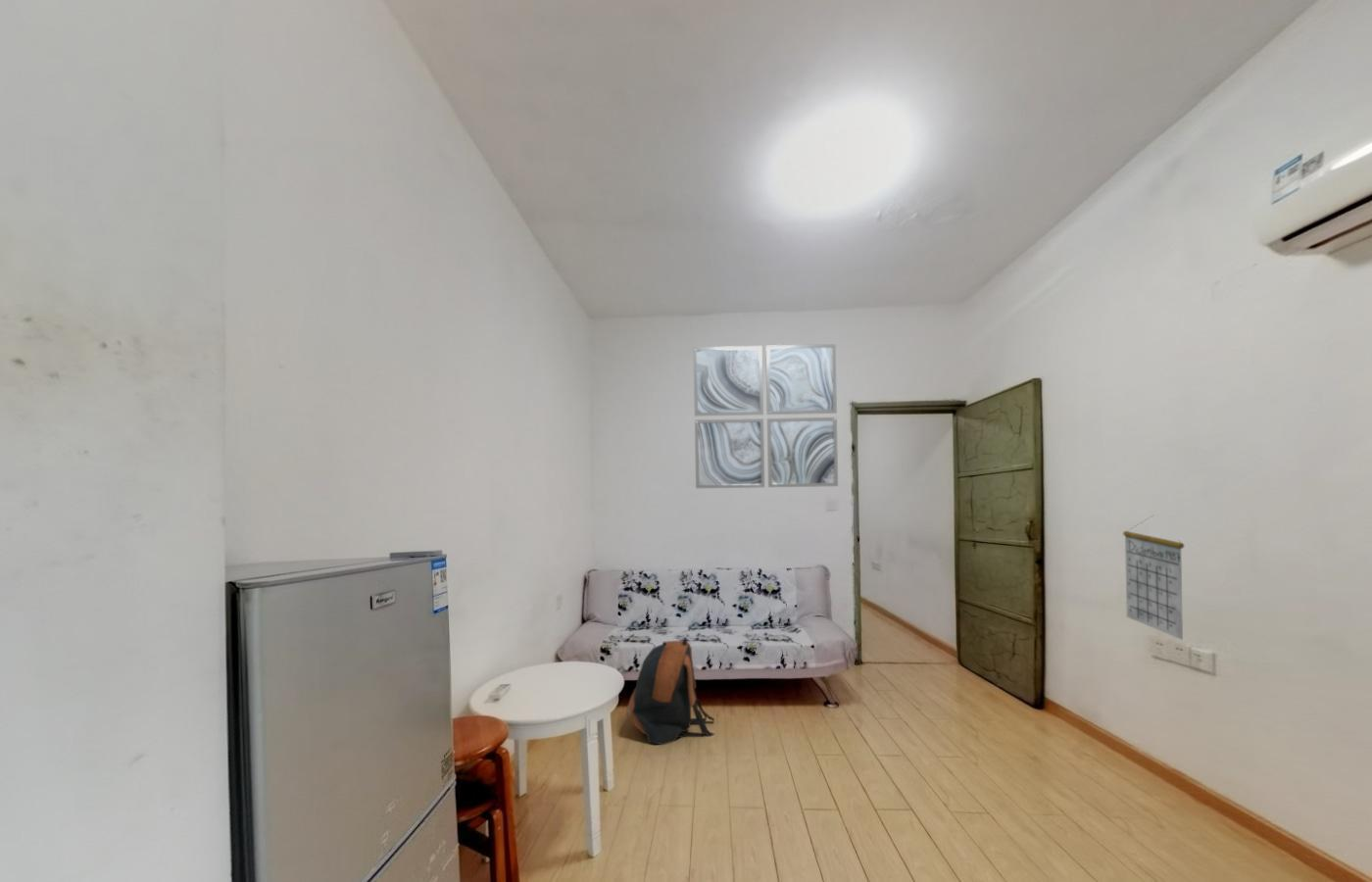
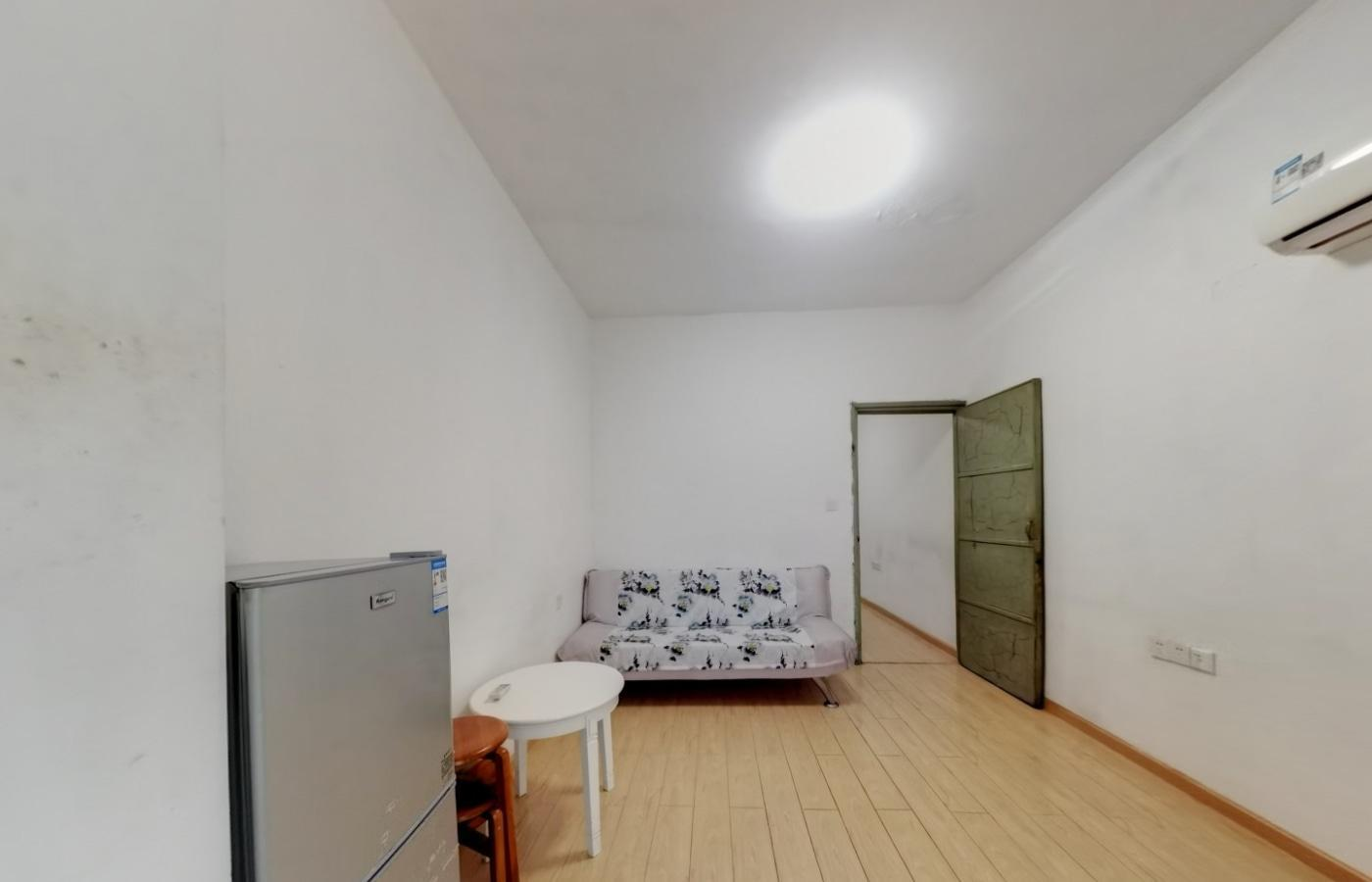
- calendar [1122,515,1185,641]
- backpack [625,636,715,746]
- wall art [693,343,839,489]
